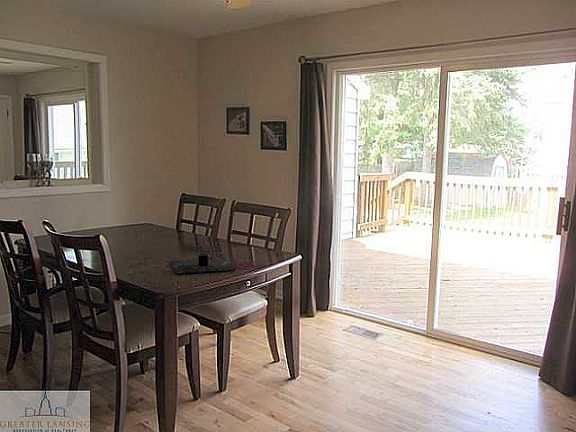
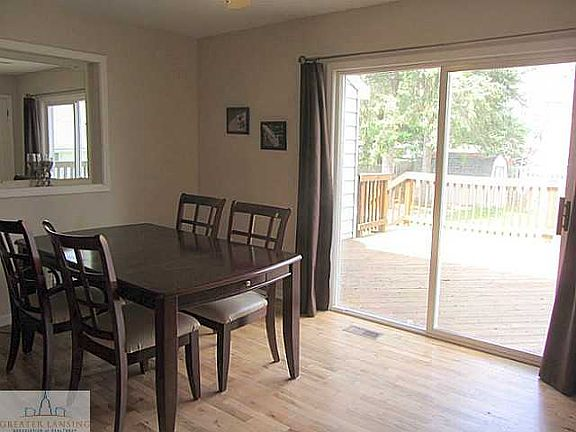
- placemat [169,253,237,275]
